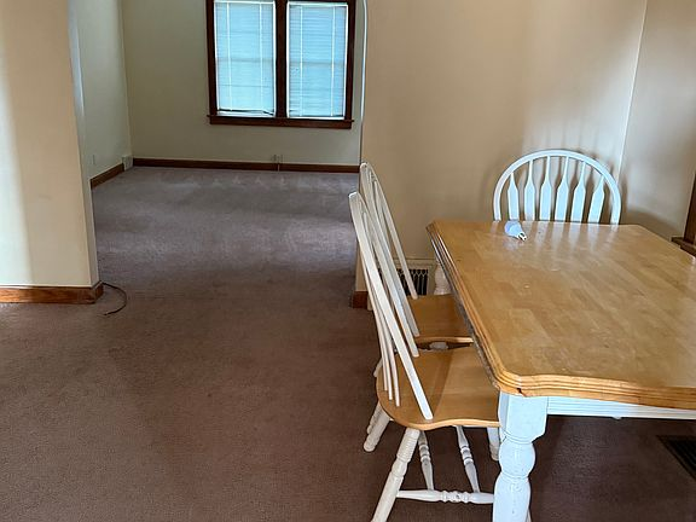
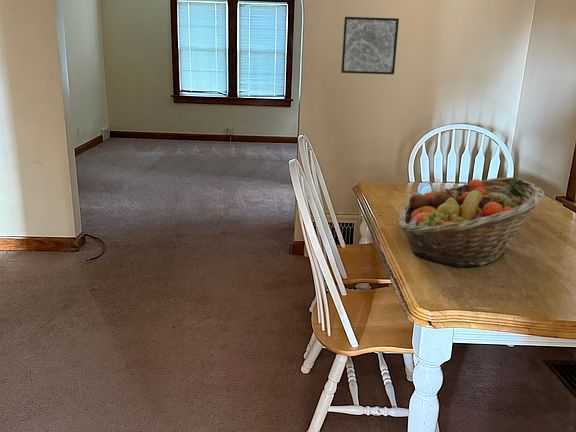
+ fruit basket [397,176,546,269]
+ wall art [340,16,400,75]
